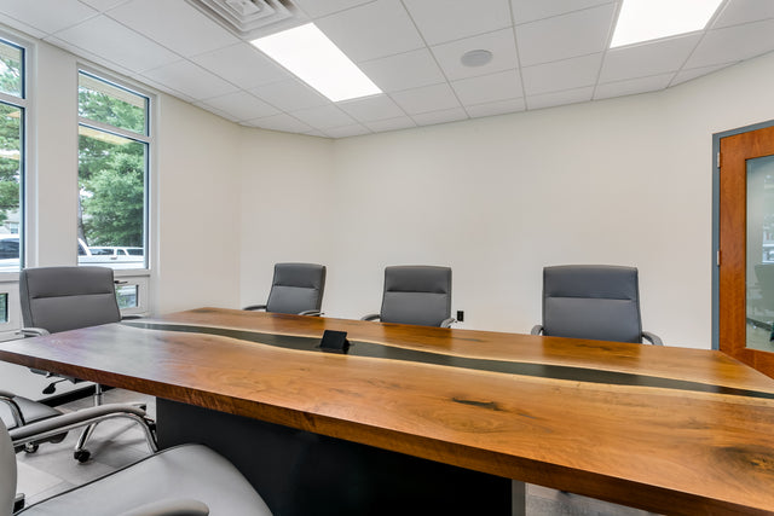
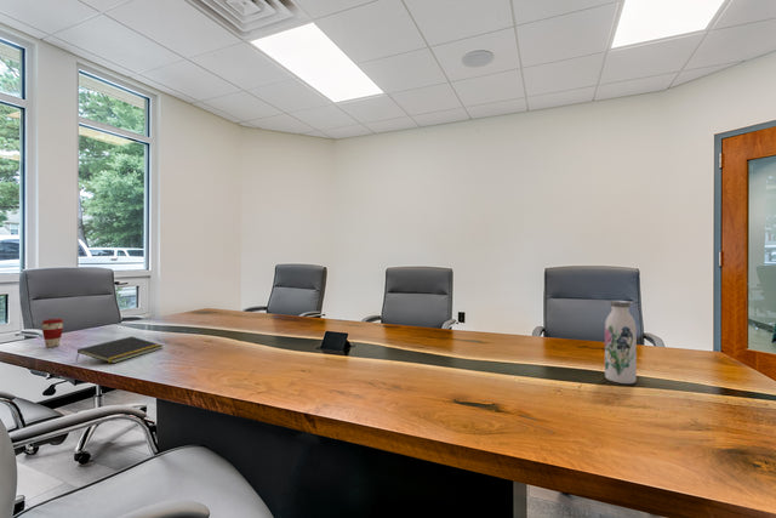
+ water bottle [604,300,638,385]
+ notepad [75,335,164,364]
+ coffee cup [40,318,65,348]
